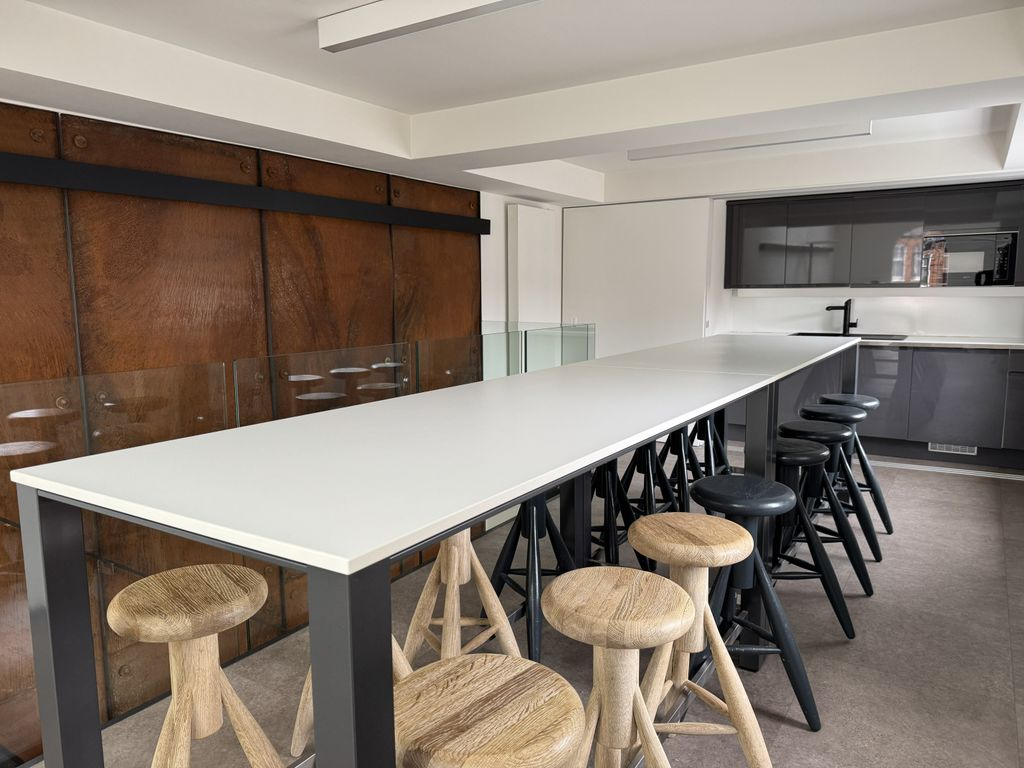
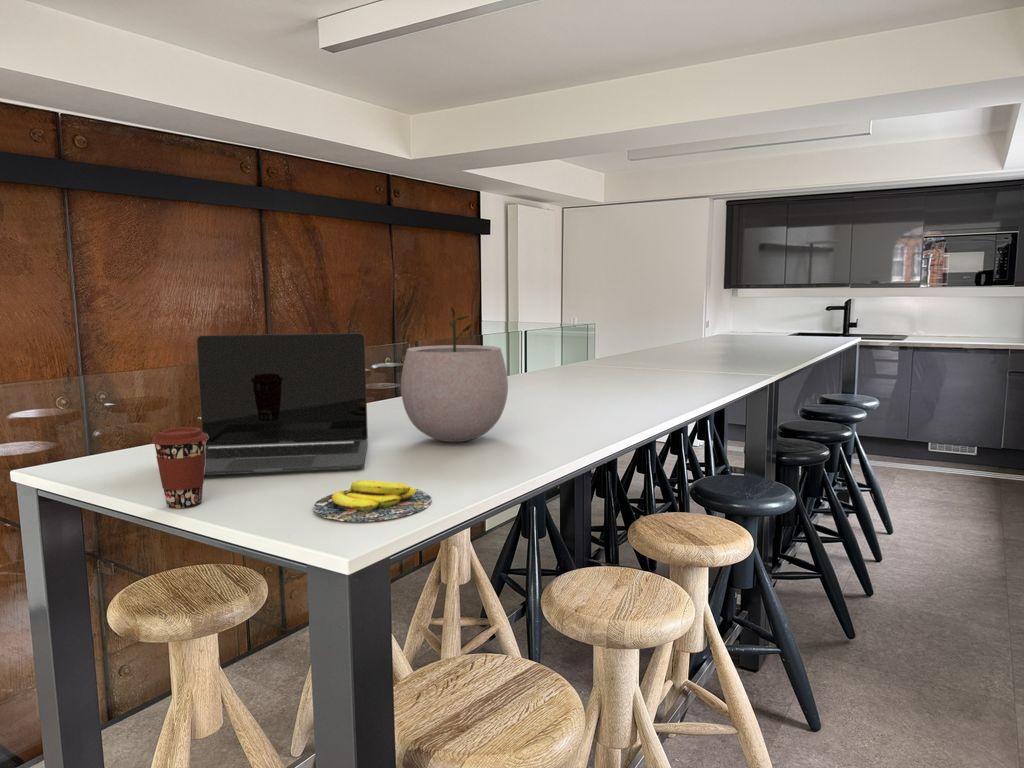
+ plant pot [400,306,509,443]
+ banana [312,479,433,523]
+ laptop [196,332,369,476]
+ coffee cup [150,426,208,509]
